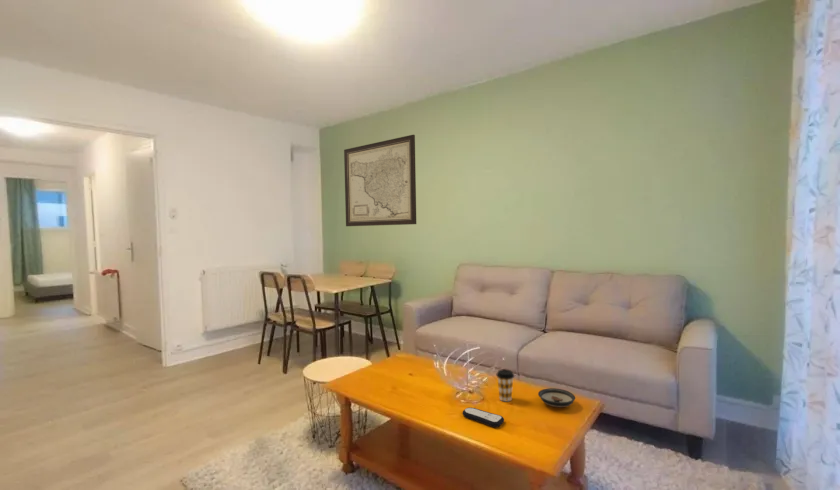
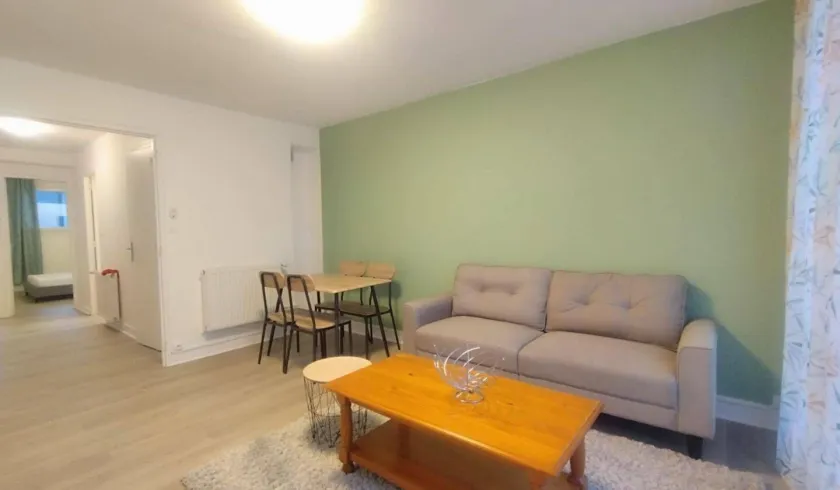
- saucer [537,387,576,408]
- remote control [461,407,505,428]
- wall art [343,134,417,227]
- coffee cup [495,368,515,402]
